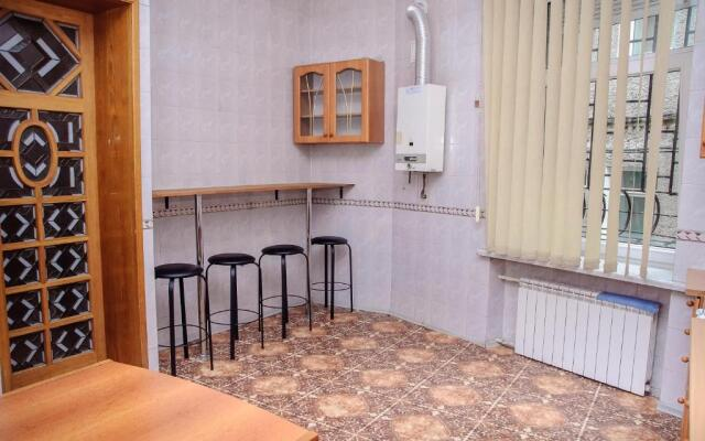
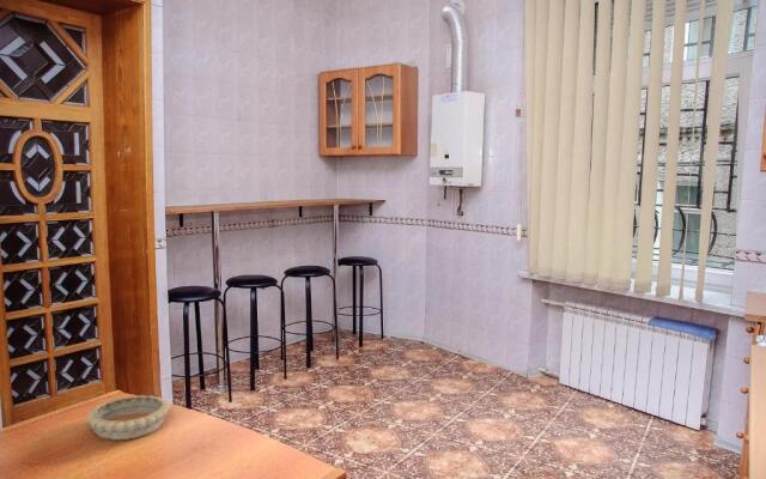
+ decorative bowl [85,394,171,441]
